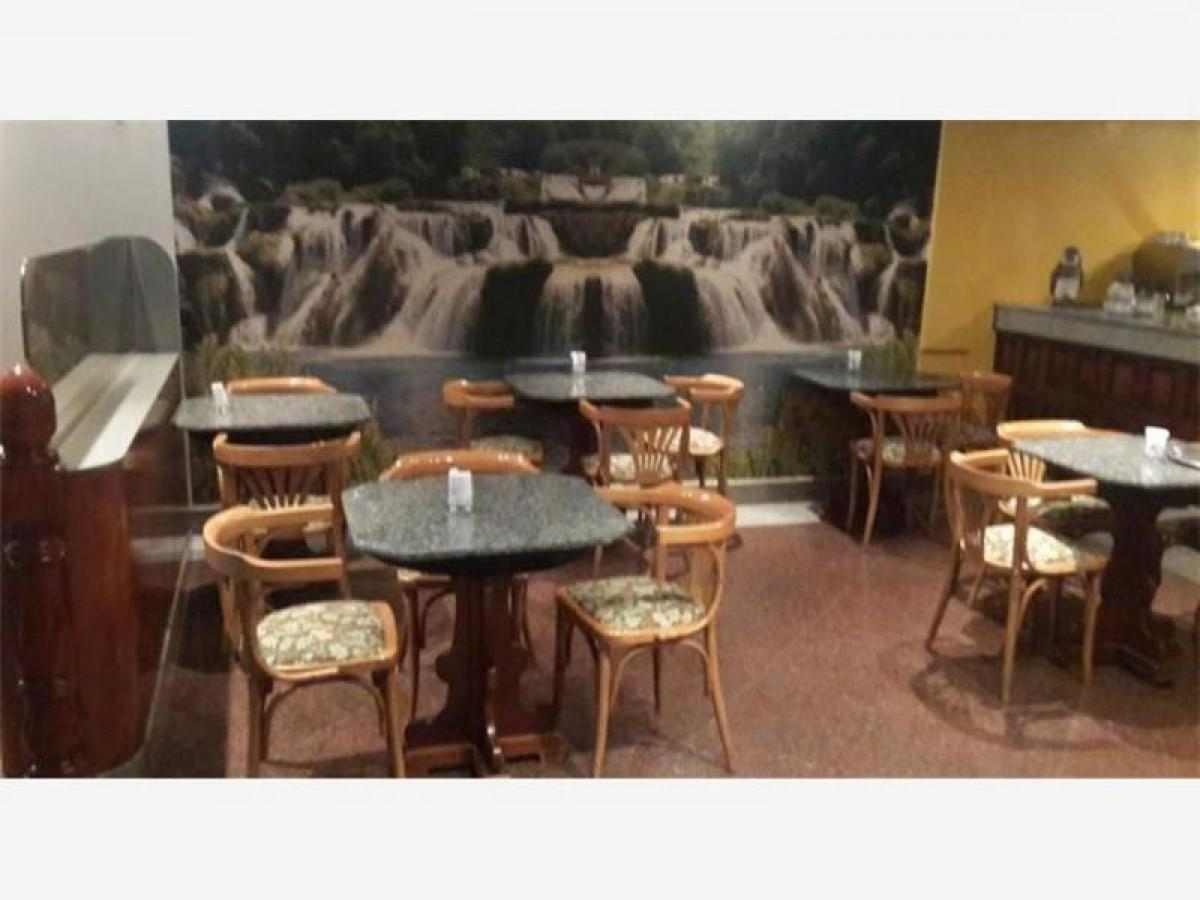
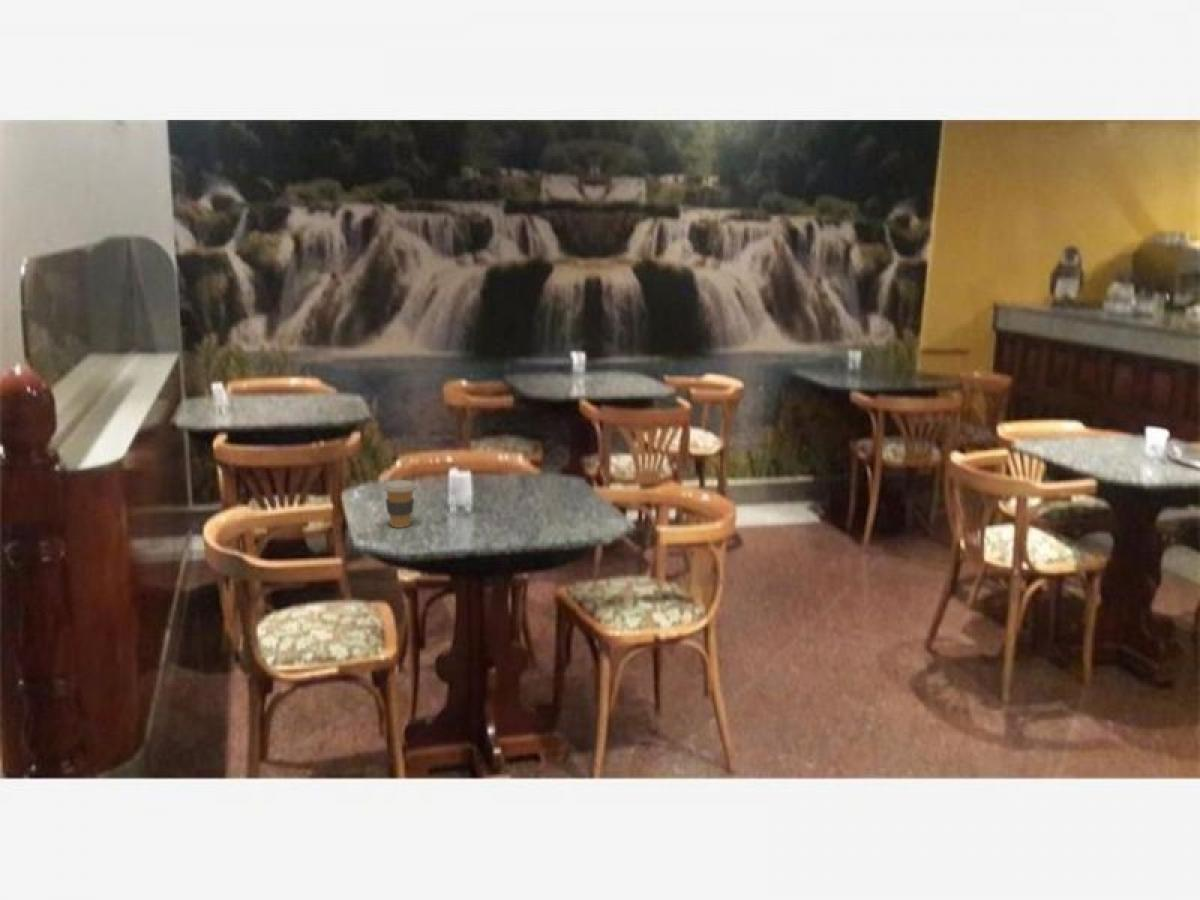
+ coffee cup [382,479,417,529]
